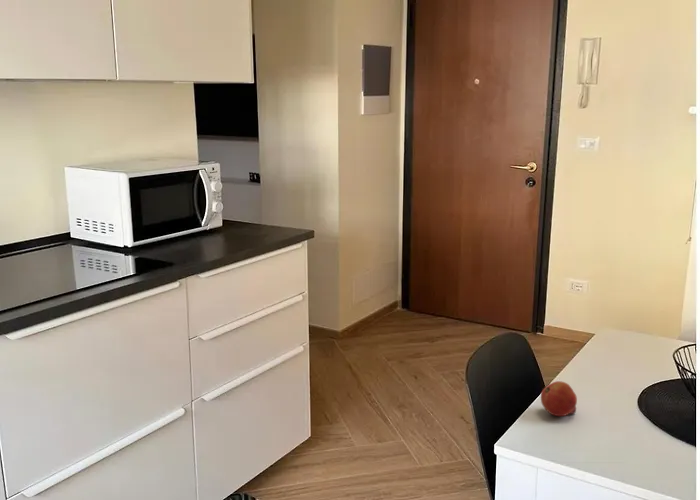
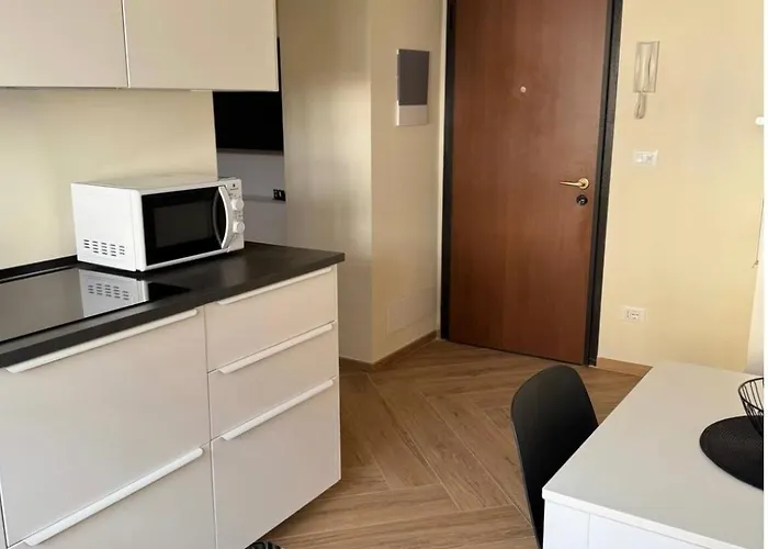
- fruit [540,380,578,417]
